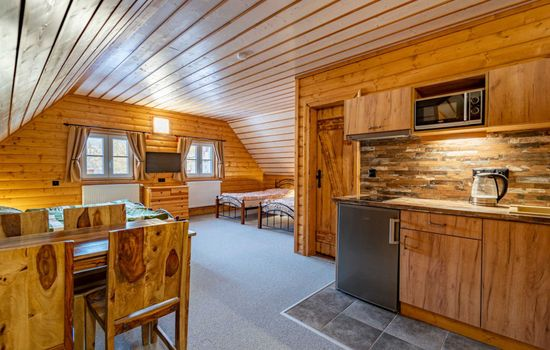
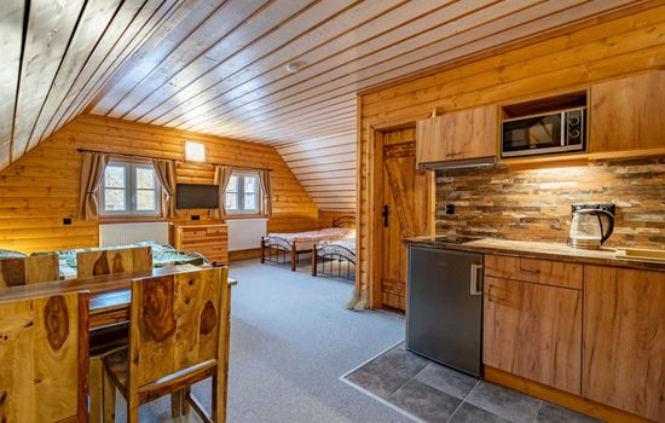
+ boots [345,288,369,312]
